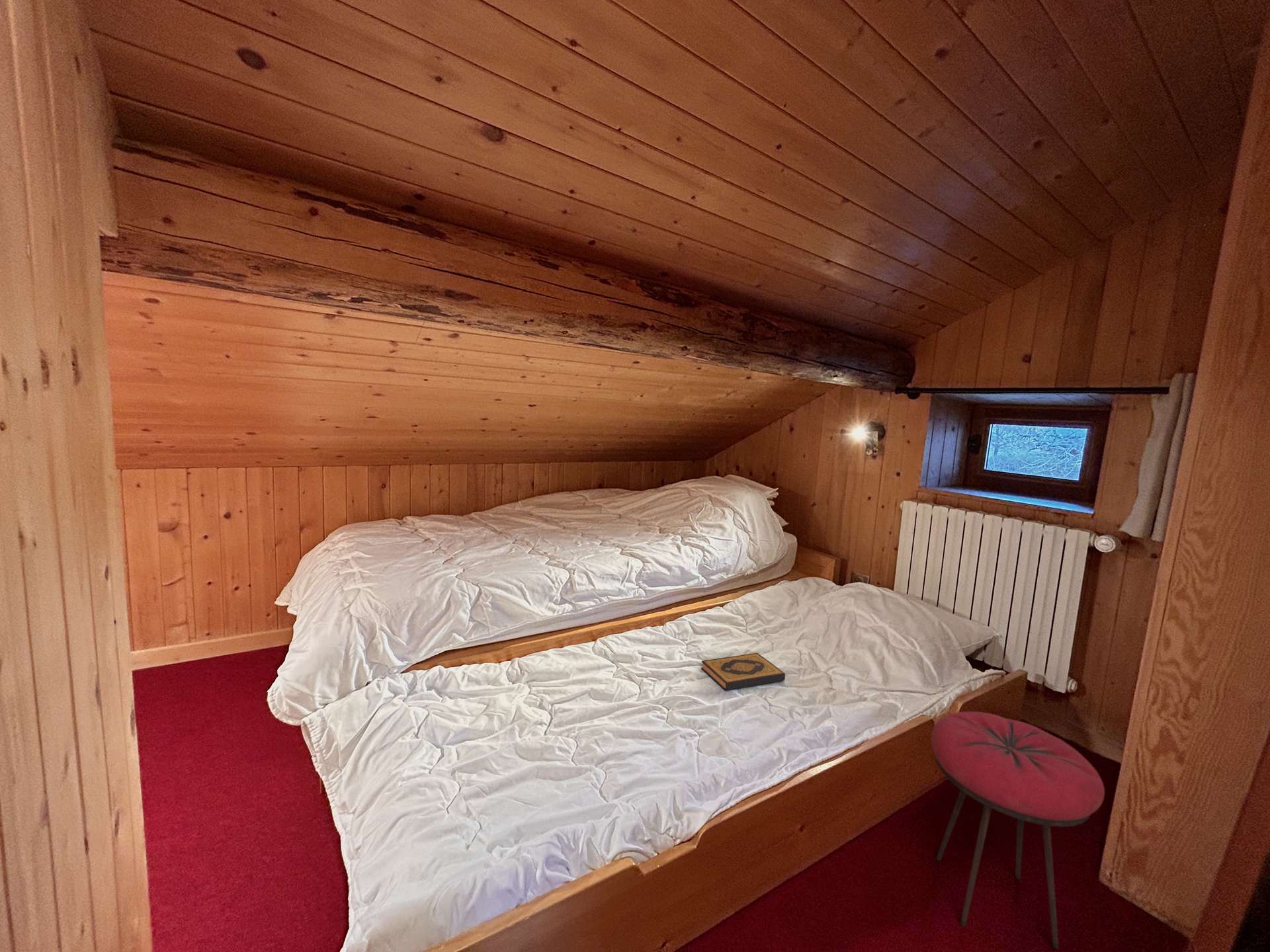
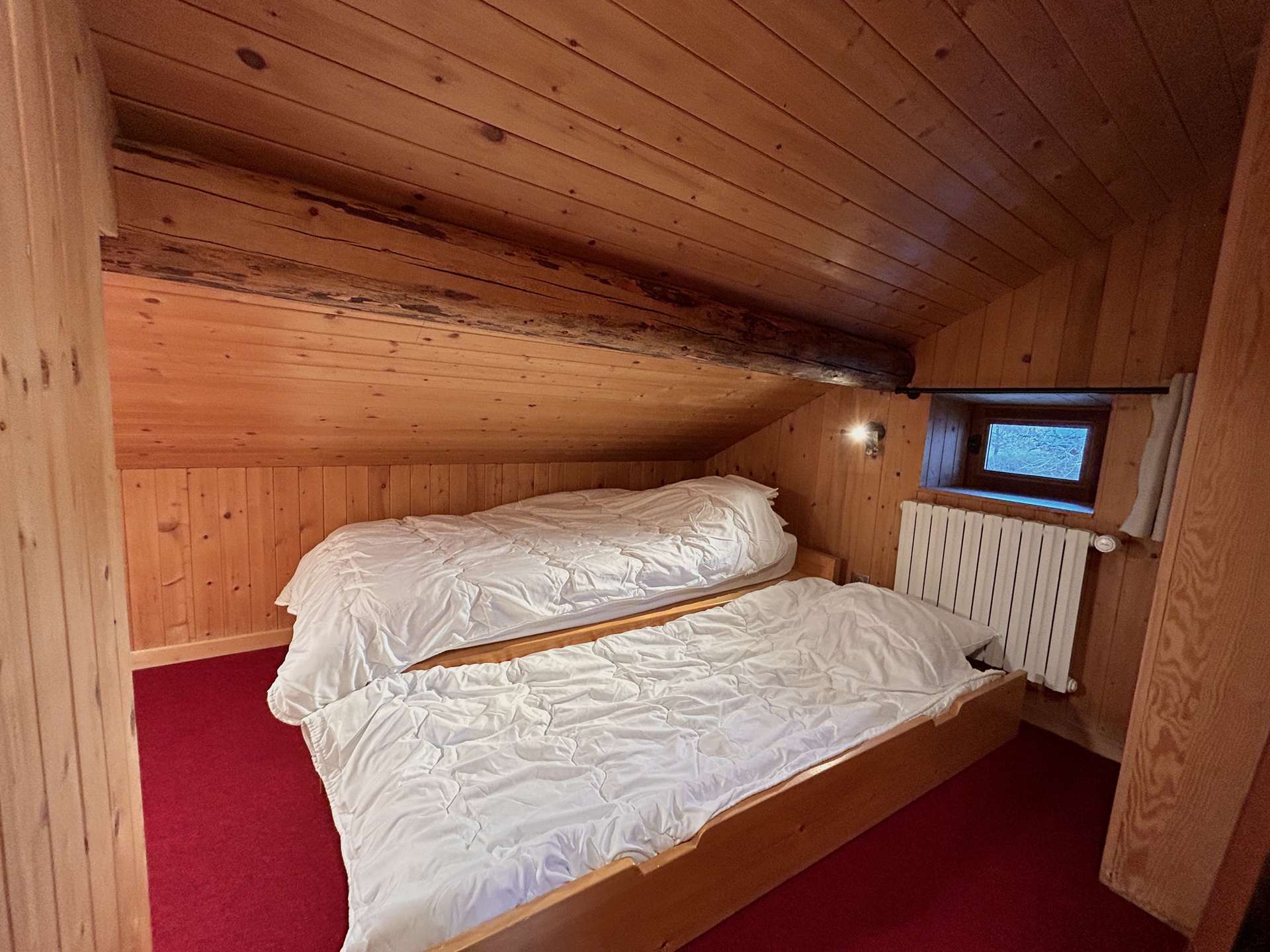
- hardback book [700,653,786,691]
- stool [931,711,1105,949]
